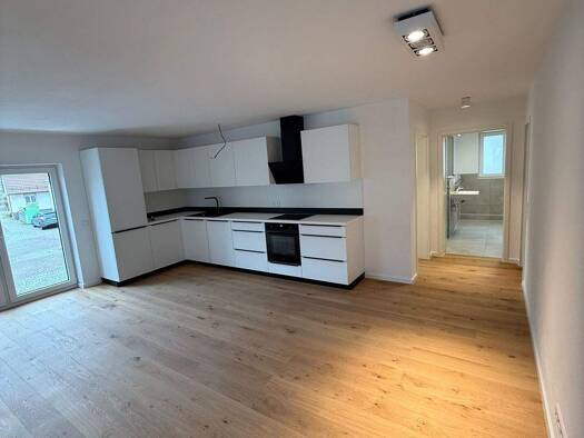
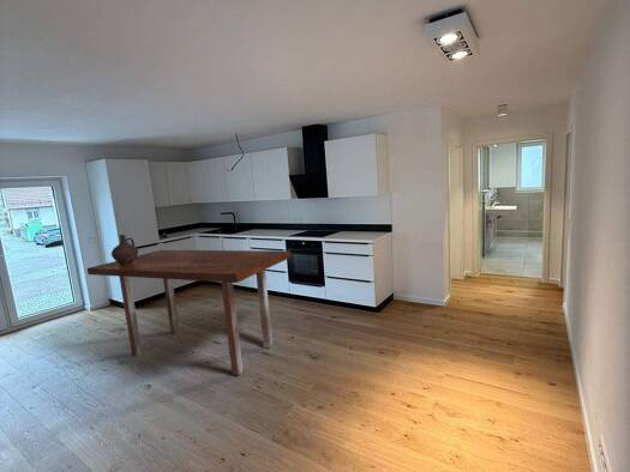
+ ceramic jug [110,234,139,266]
+ dining table [86,249,293,376]
